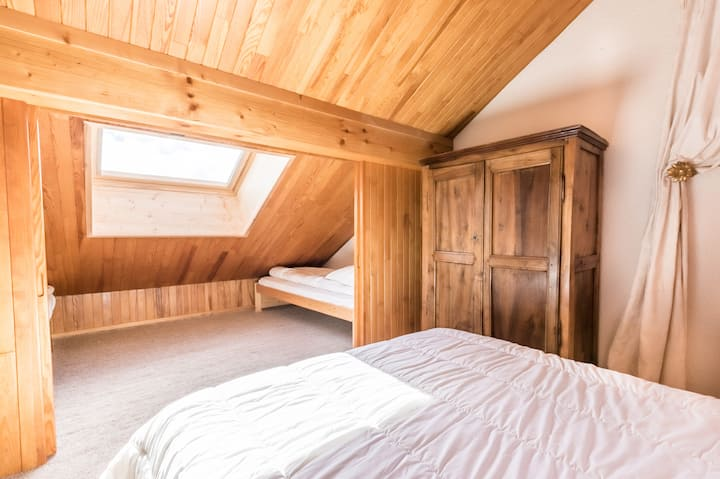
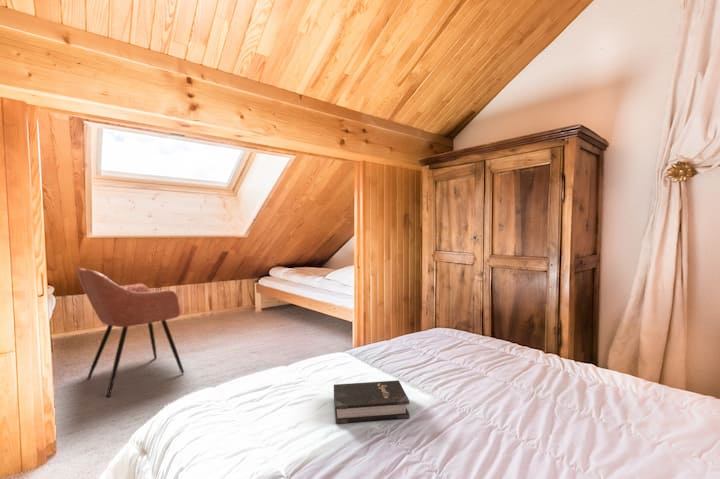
+ armchair [76,267,185,398]
+ hardback book [333,380,410,425]
